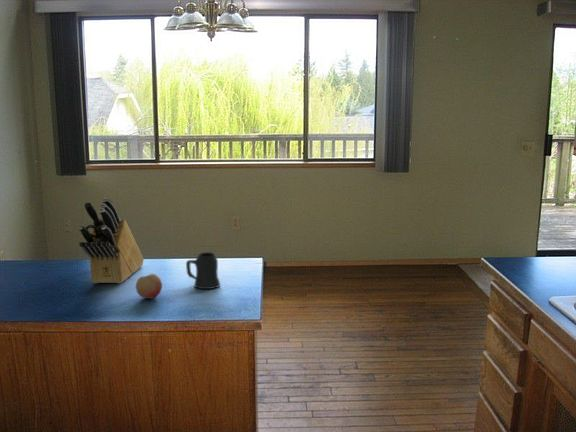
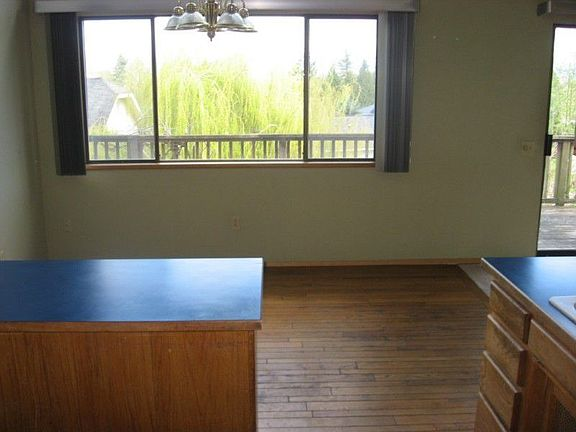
- knife block [77,197,145,284]
- mug [185,251,221,290]
- fruit [135,273,163,300]
